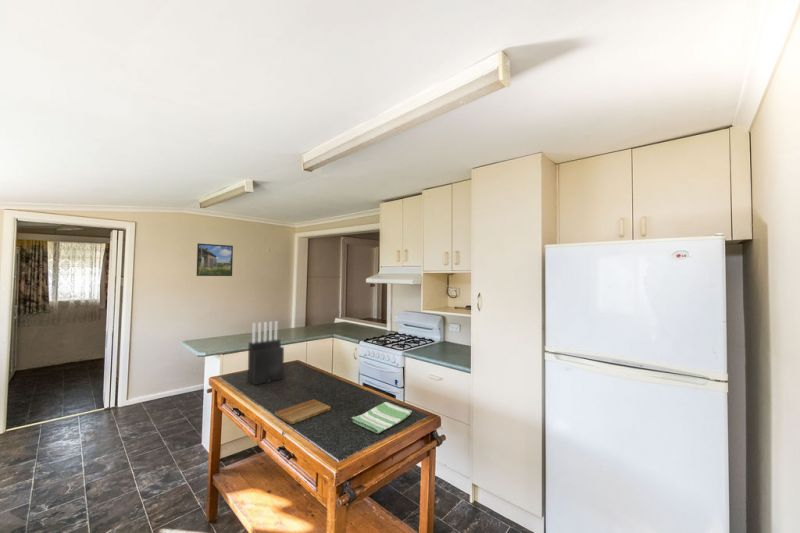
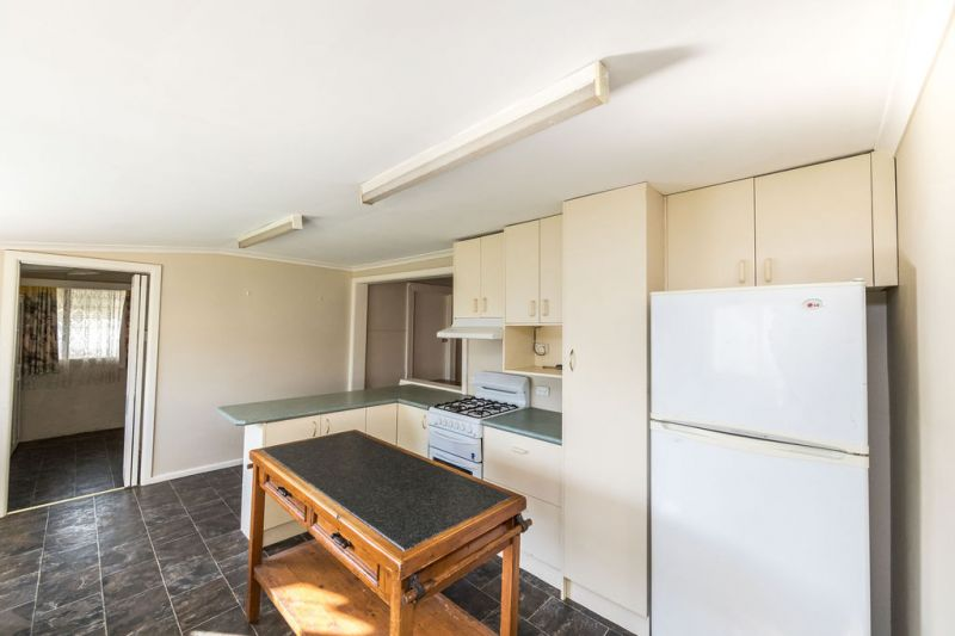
- knife block [247,320,285,386]
- cutting board [274,398,332,425]
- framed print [196,242,234,277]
- dish towel [351,401,413,434]
